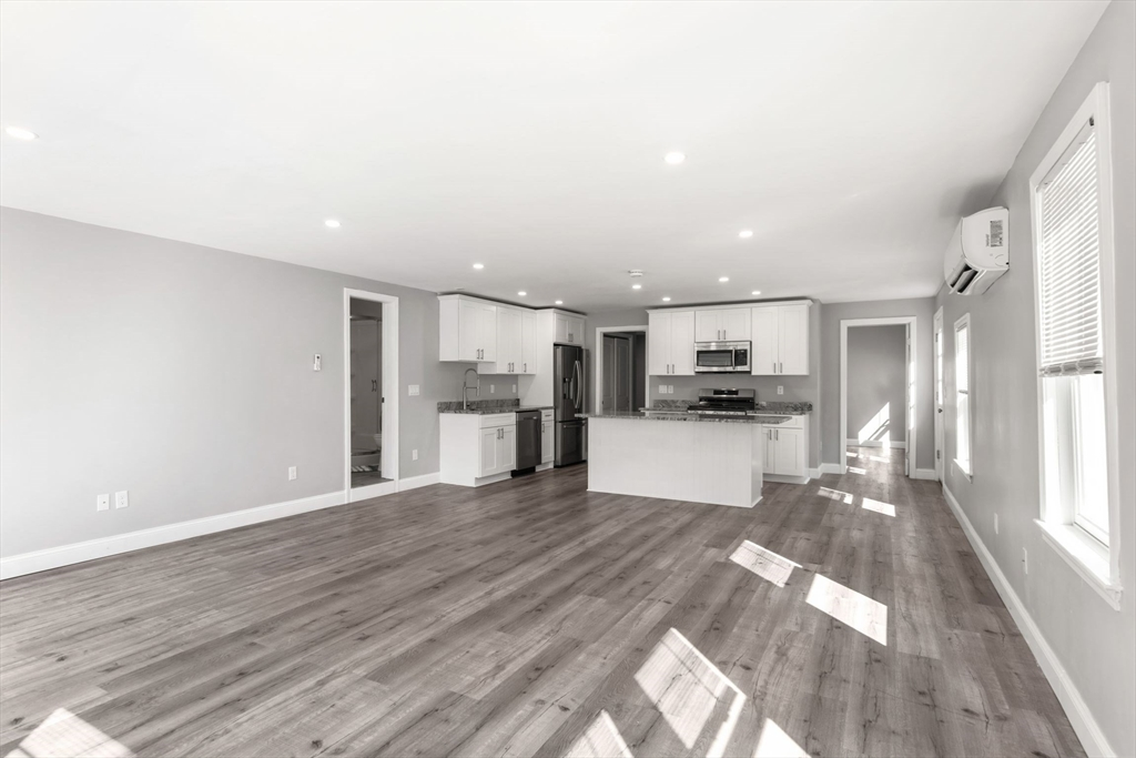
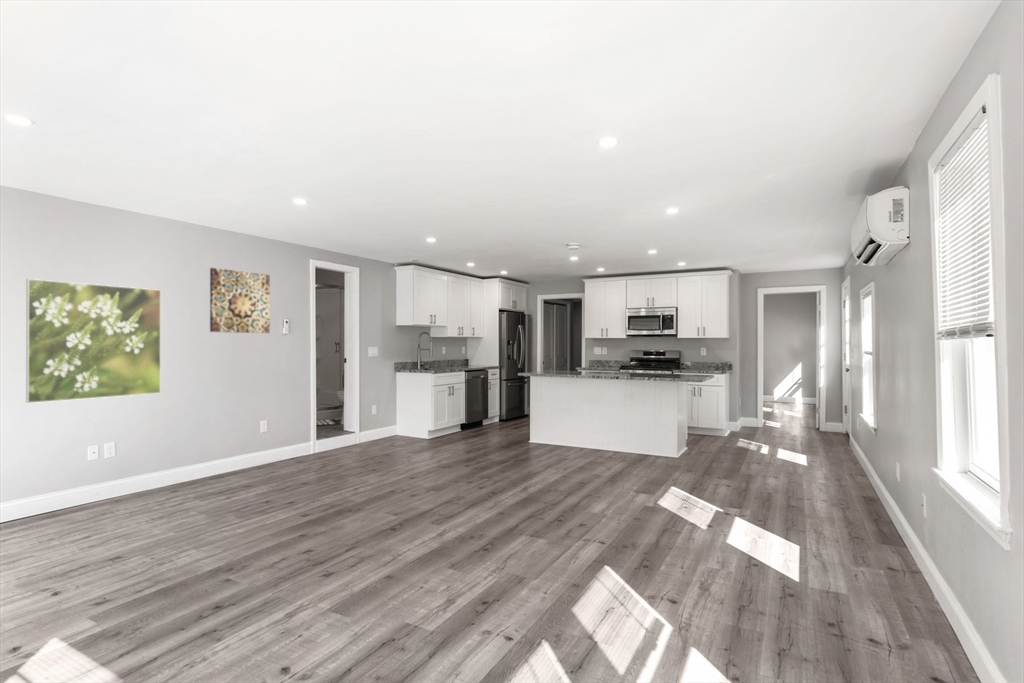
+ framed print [25,278,162,404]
+ wall art [209,267,271,334]
